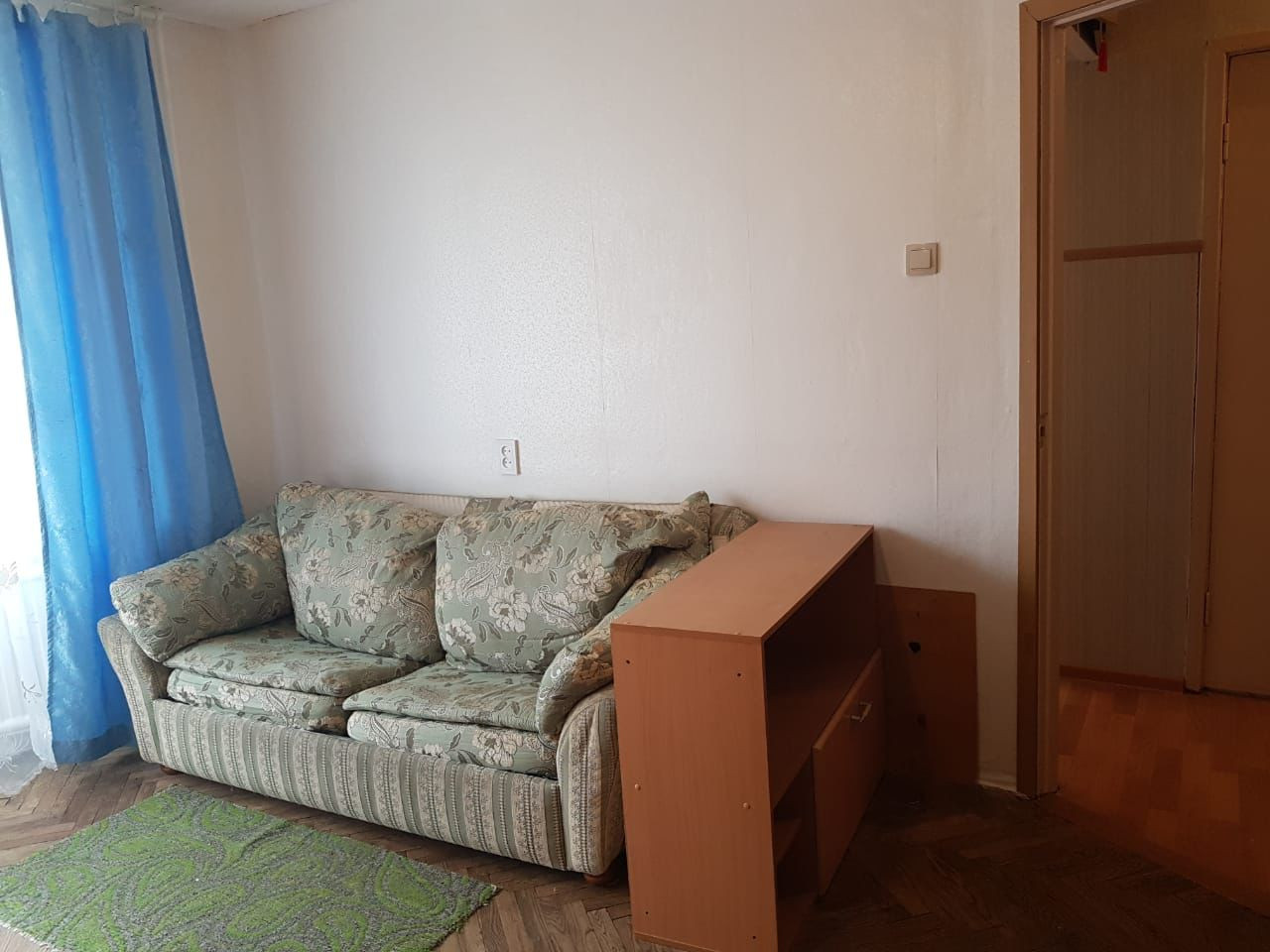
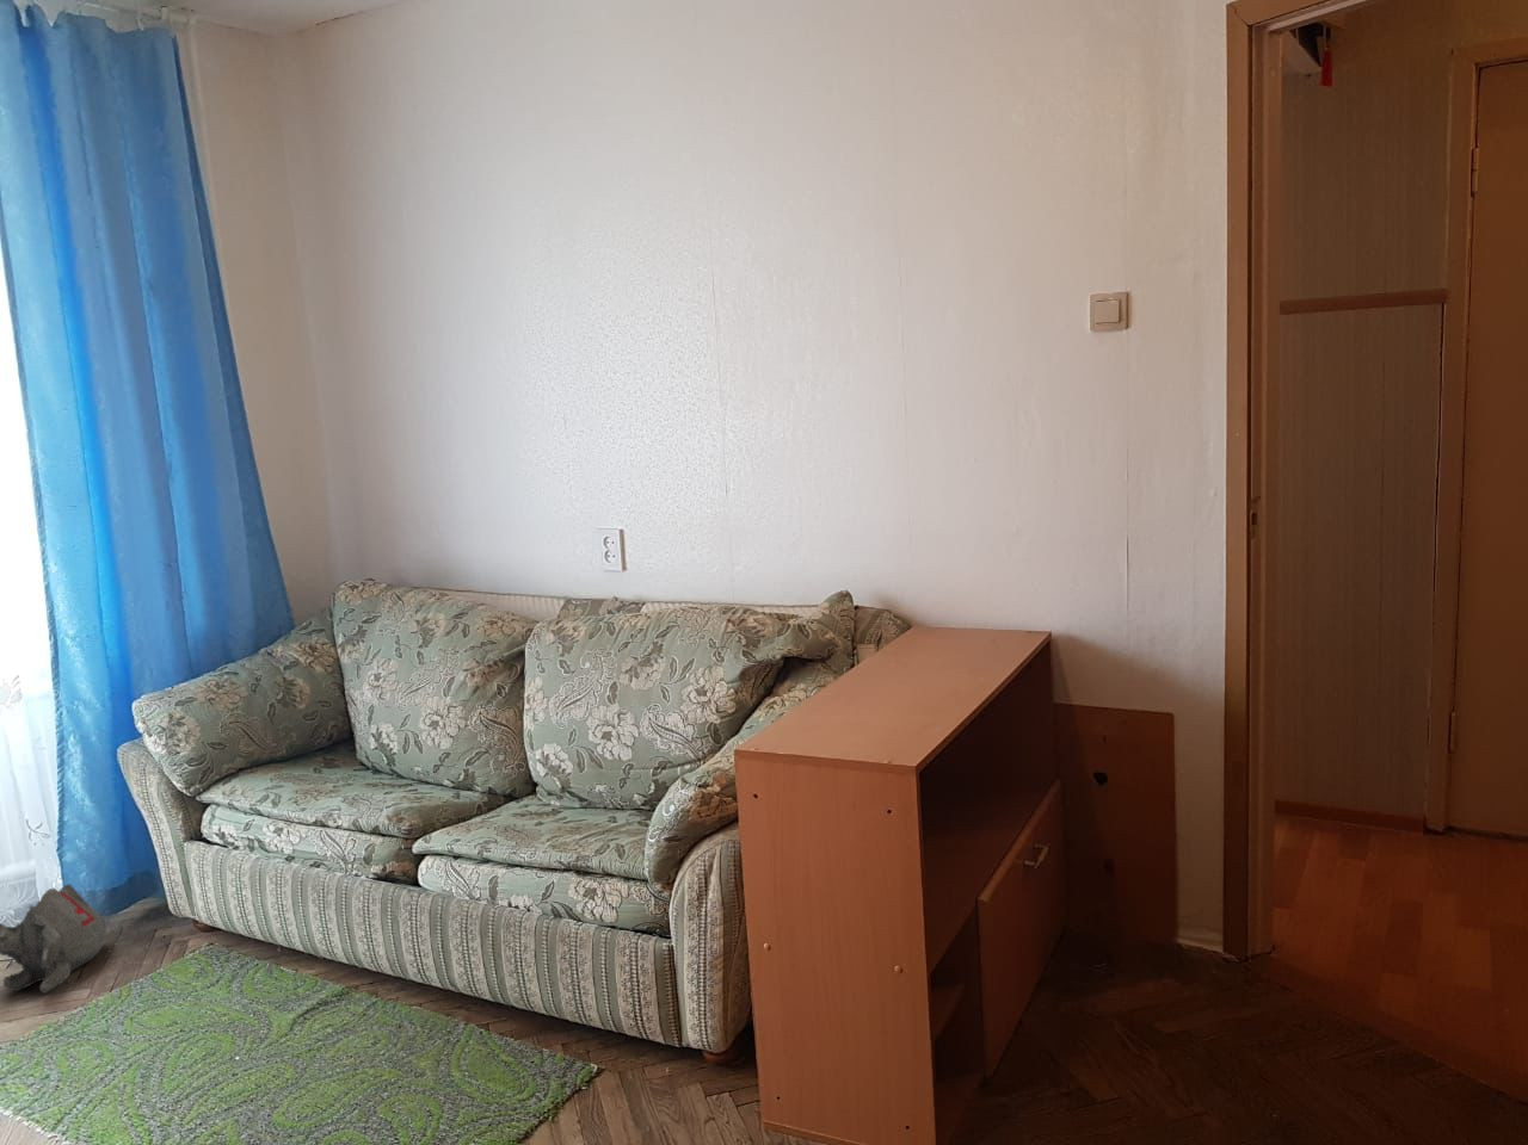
+ plush toy [0,883,107,995]
